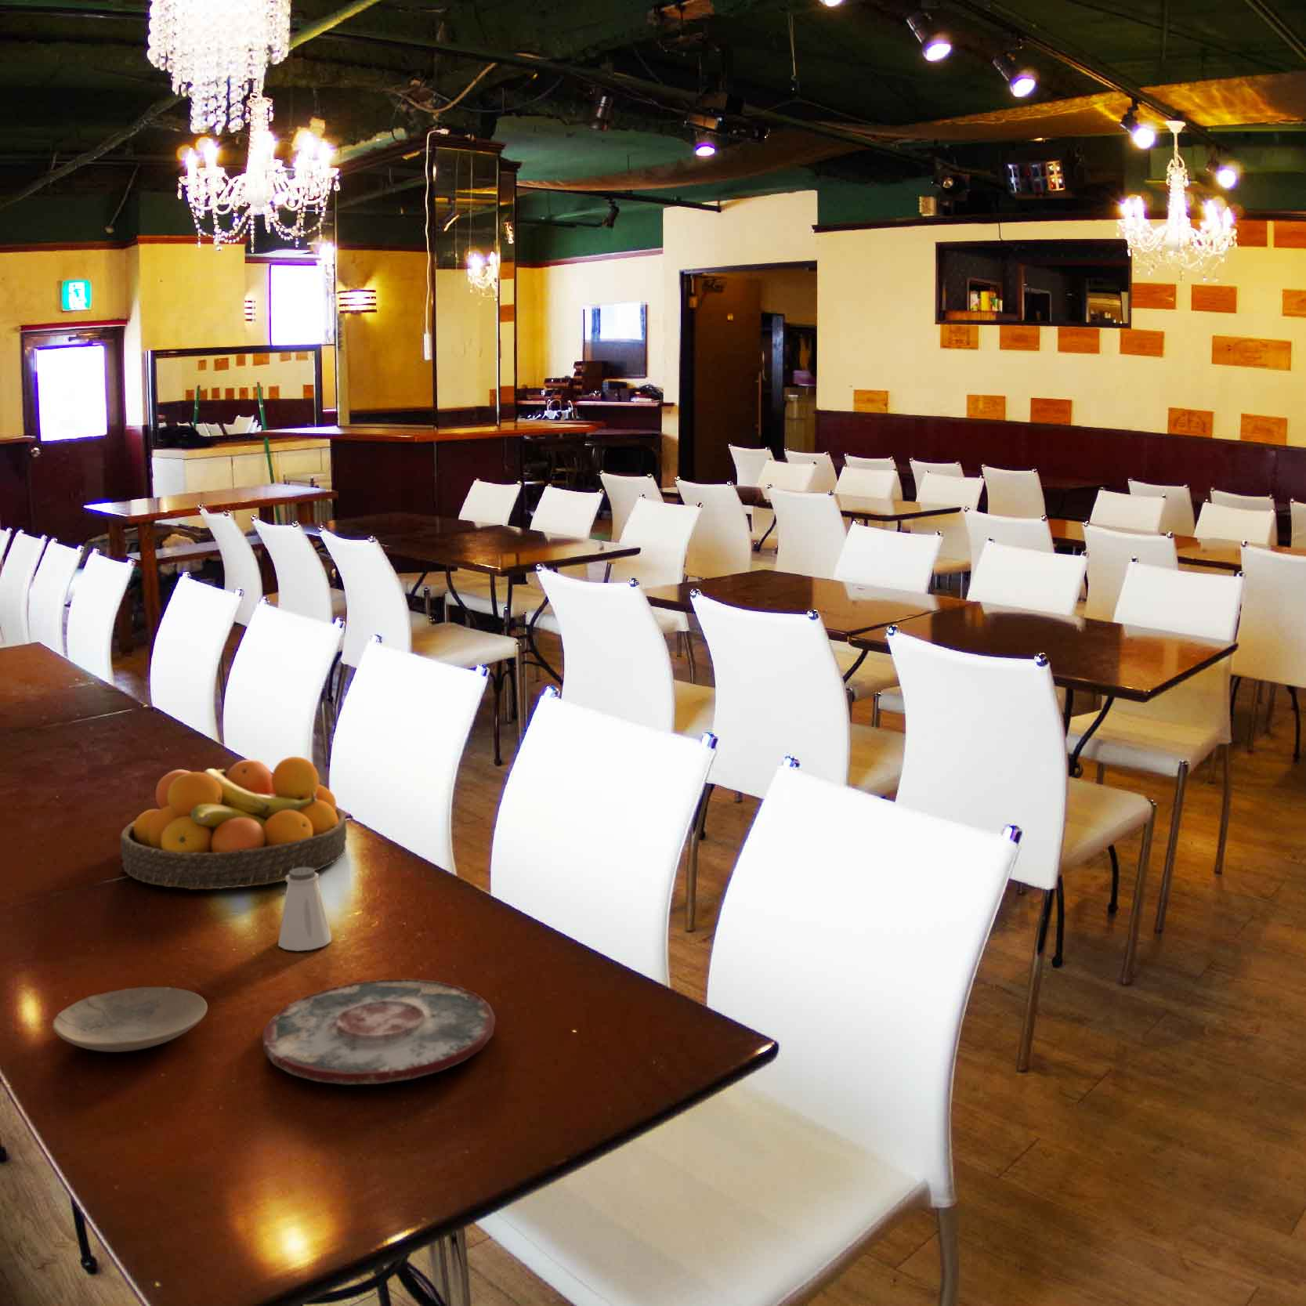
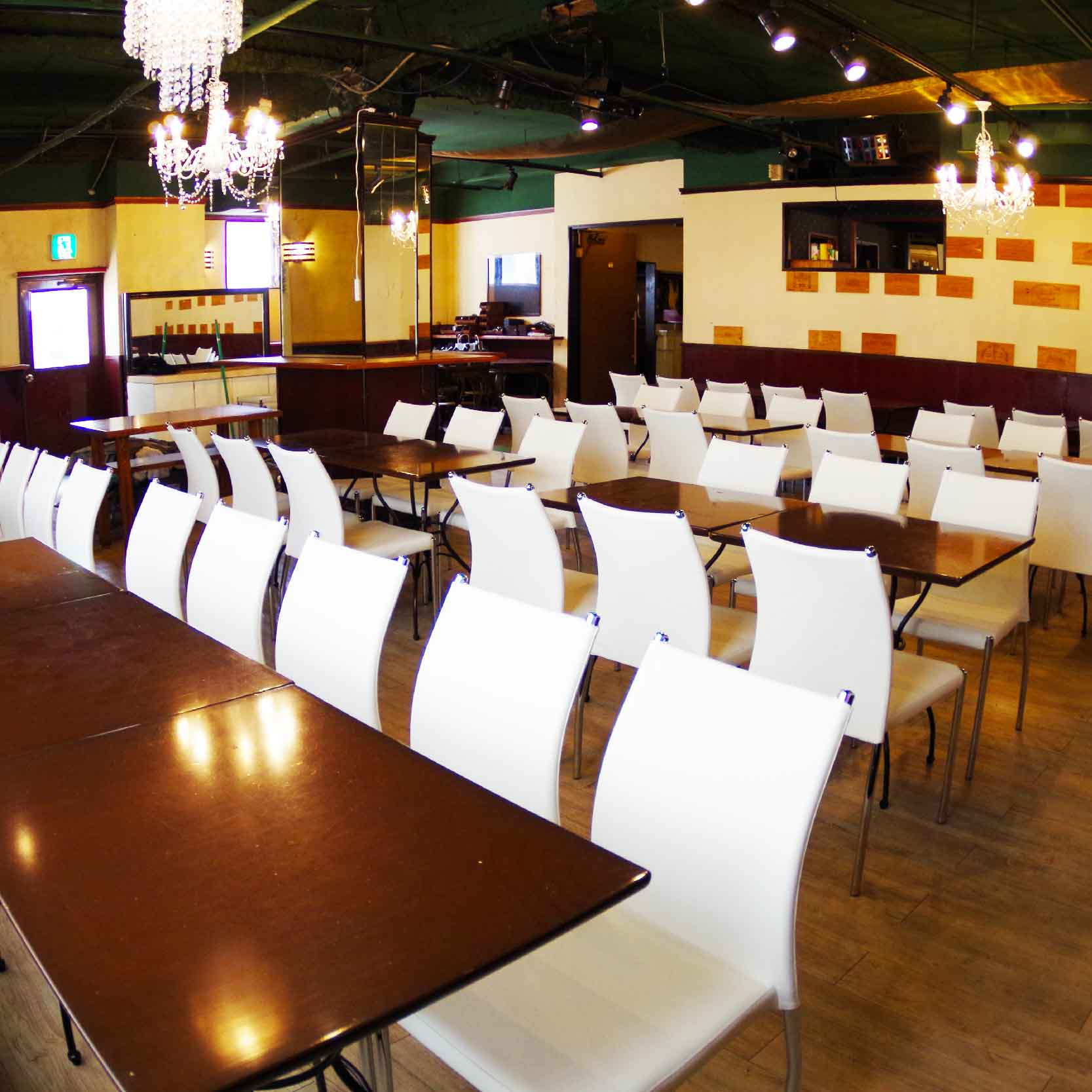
- saltshaker [277,867,332,952]
- plate [262,978,496,1085]
- plate [51,987,208,1052]
- fruit bowl [120,756,348,890]
